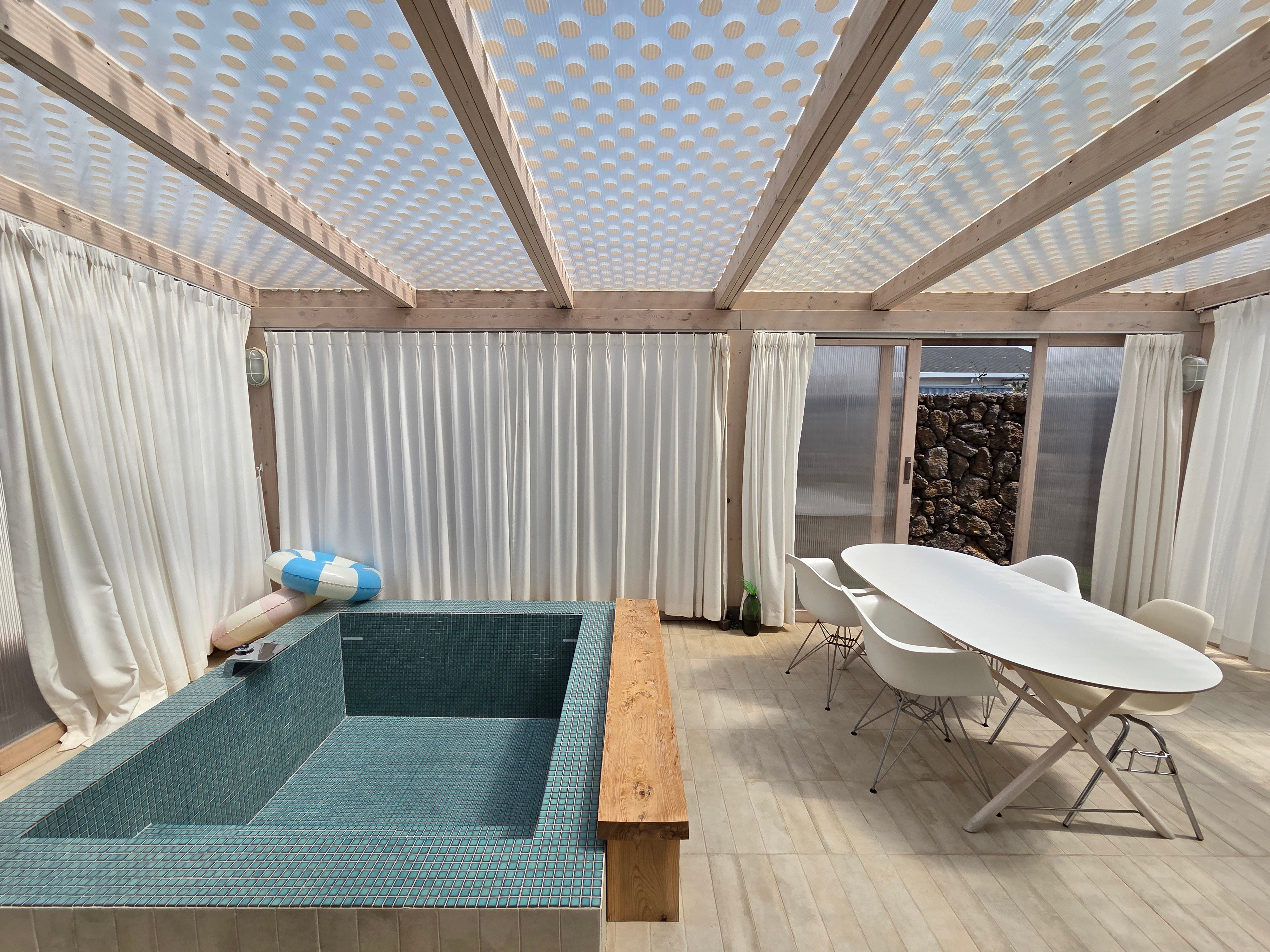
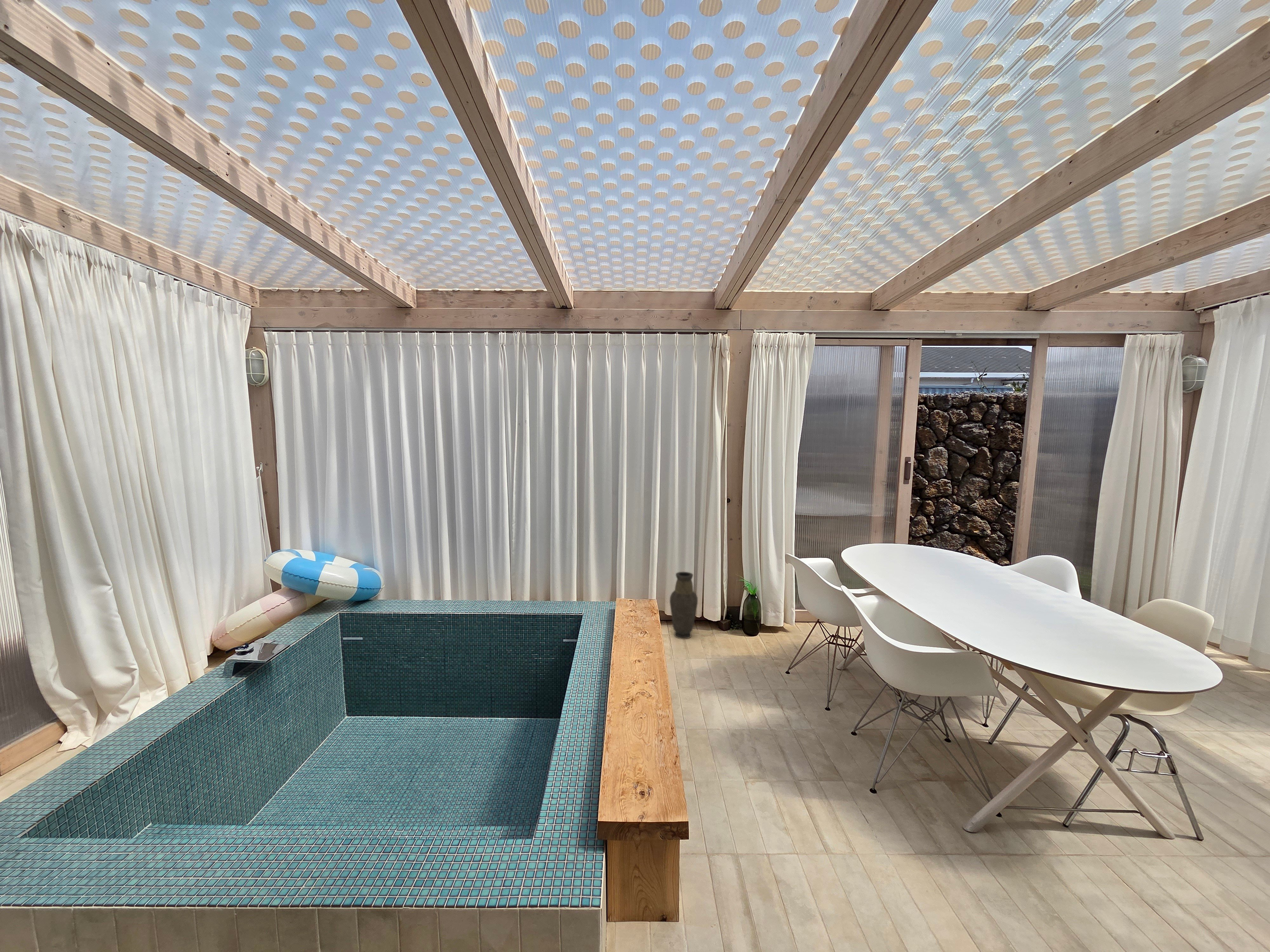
+ vase [669,572,698,639]
